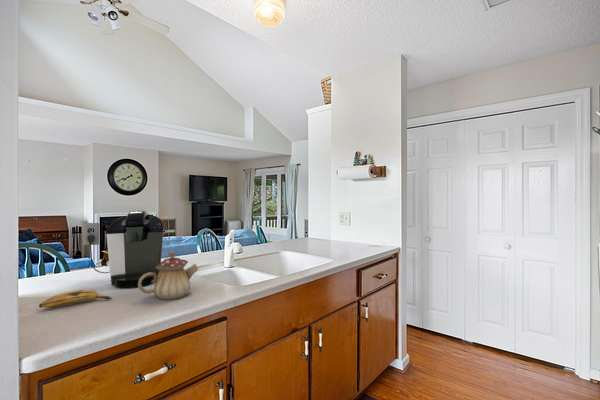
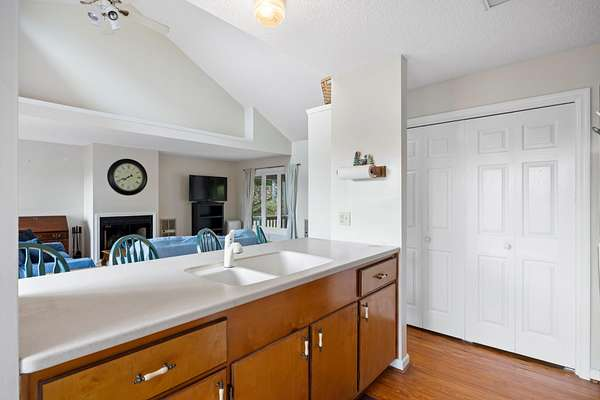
- teapot [137,251,199,301]
- coffee maker [83,210,165,289]
- banana [38,289,113,309]
